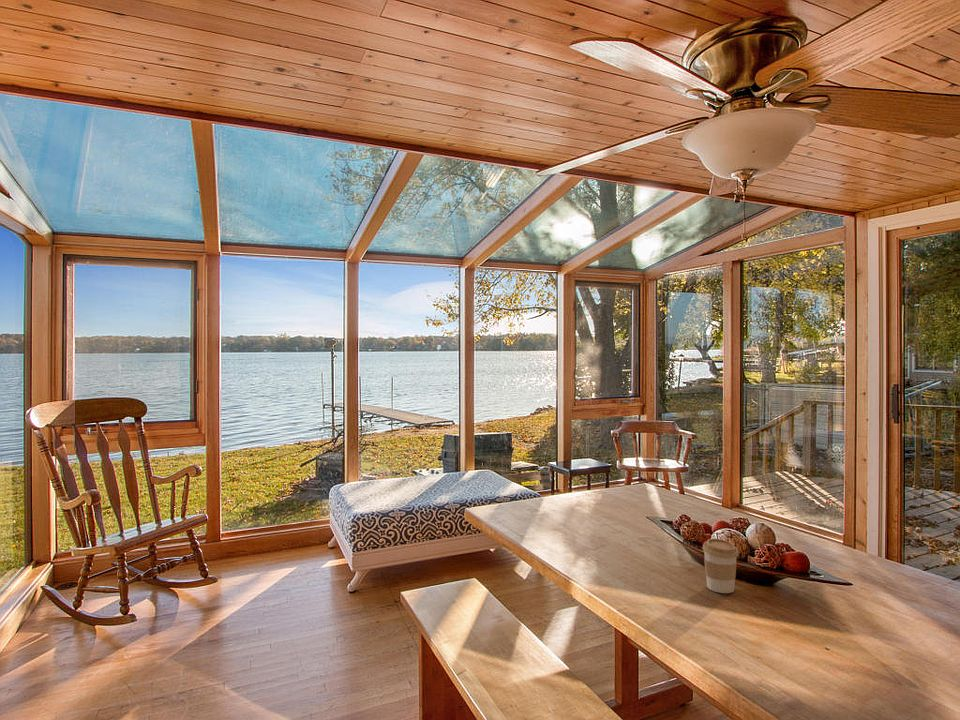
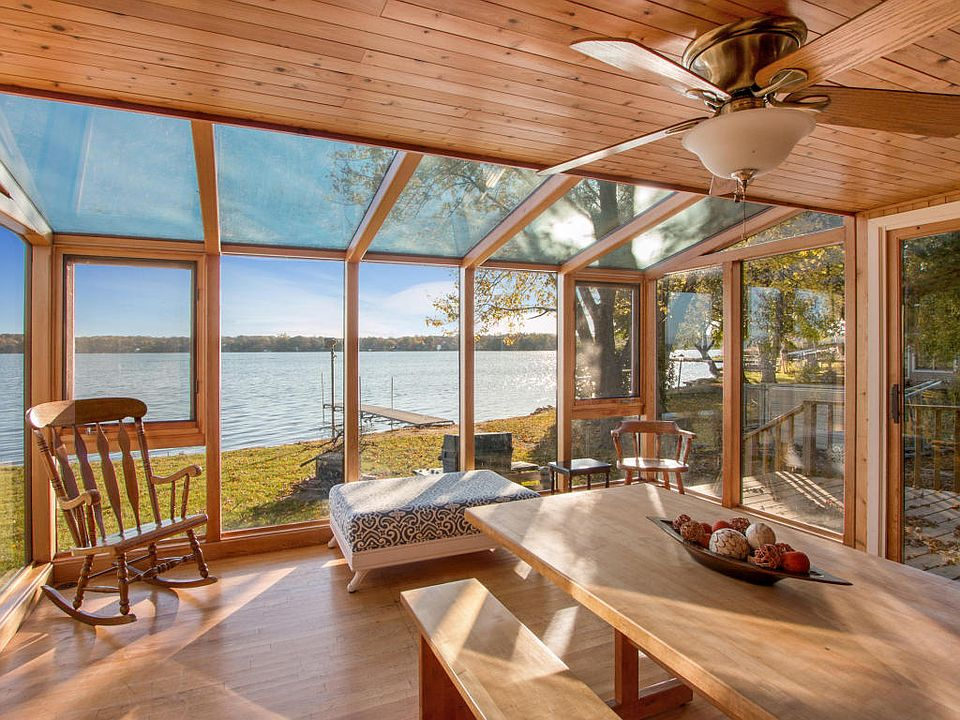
- coffee cup [702,538,739,594]
